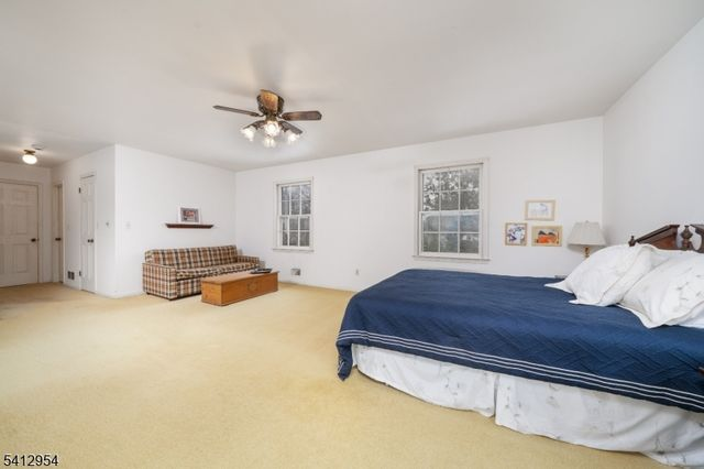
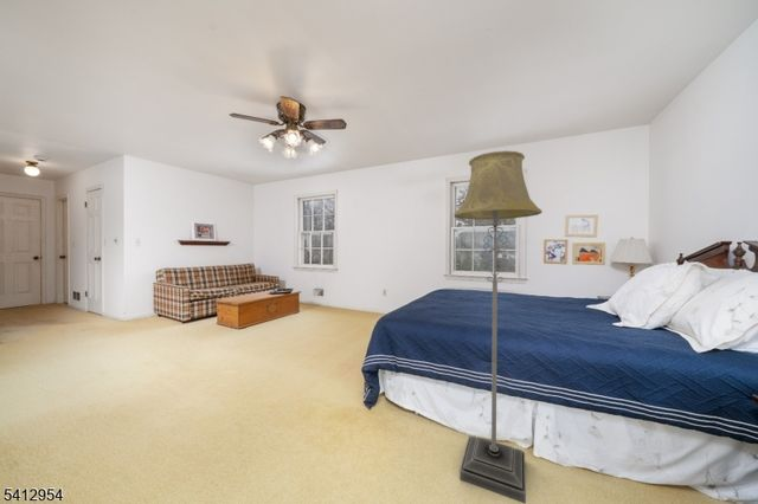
+ floor lamp [454,150,544,504]
